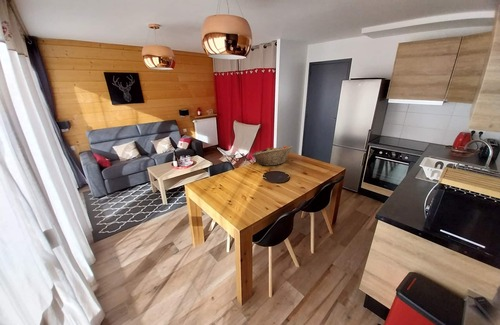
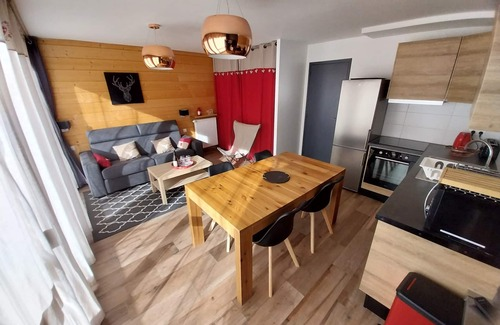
- fruit basket [251,145,294,166]
